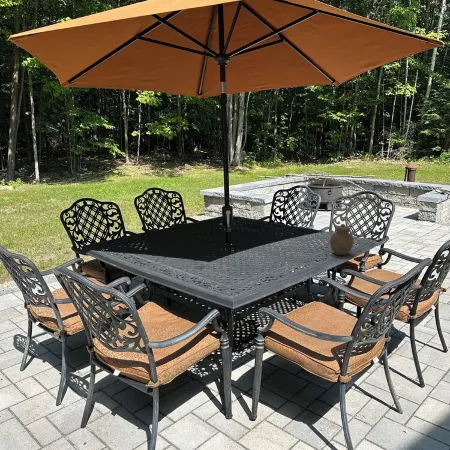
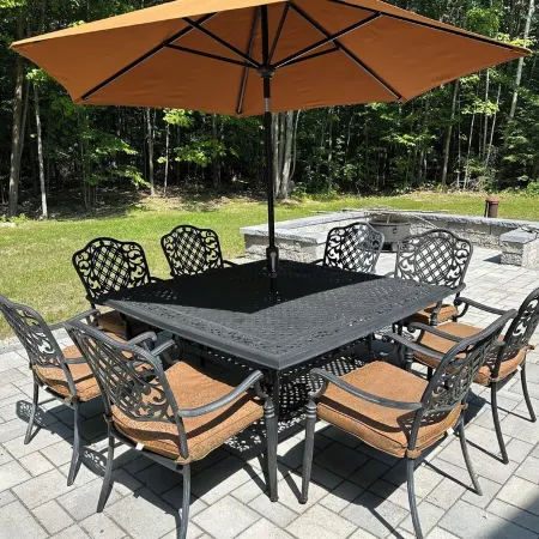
- jar [329,223,355,256]
